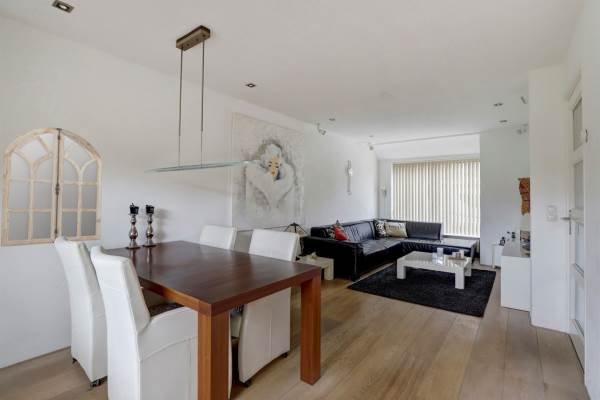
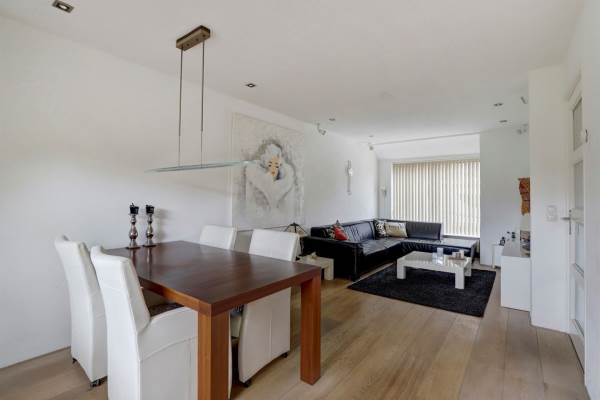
- home mirror [0,127,103,248]
